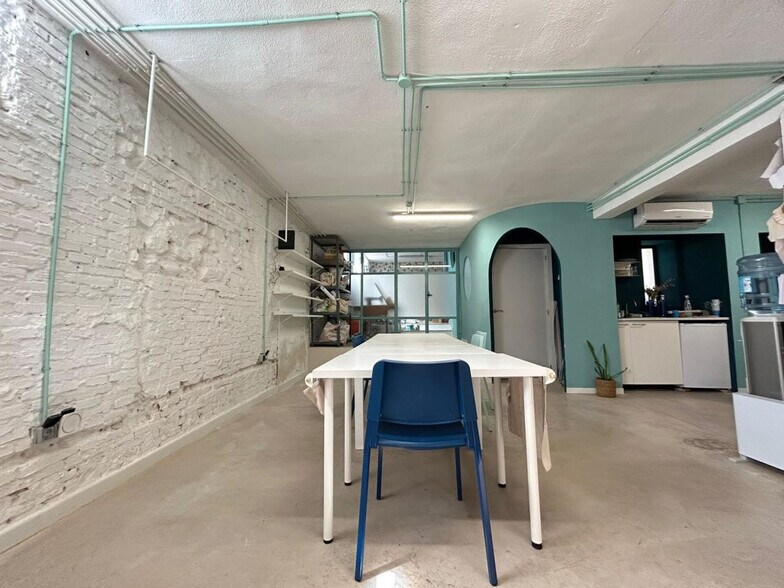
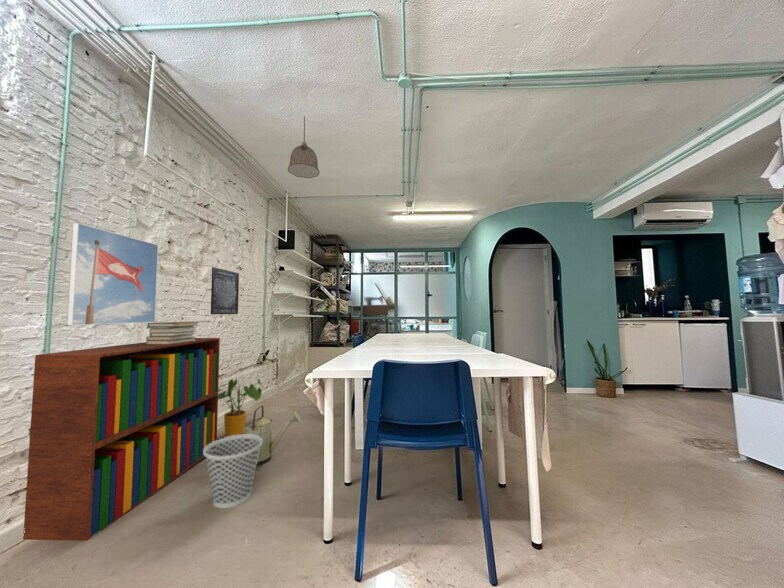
+ bookshelf [22,337,221,542]
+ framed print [66,222,159,326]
+ pendant lamp [287,115,321,179]
+ wastebasket [204,435,262,509]
+ book stack [145,321,199,344]
+ watering can [240,405,301,467]
+ wall art [210,266,240,315]
+ house plant [218,378,267,438]
